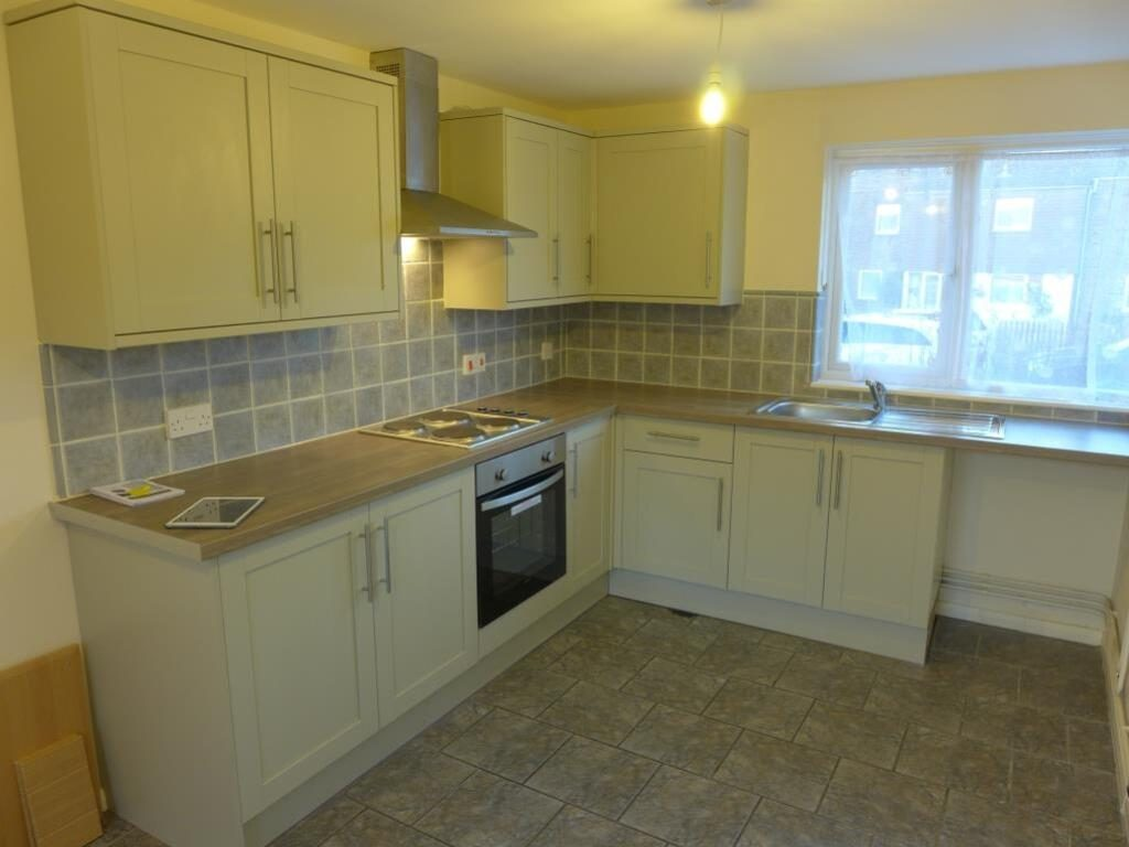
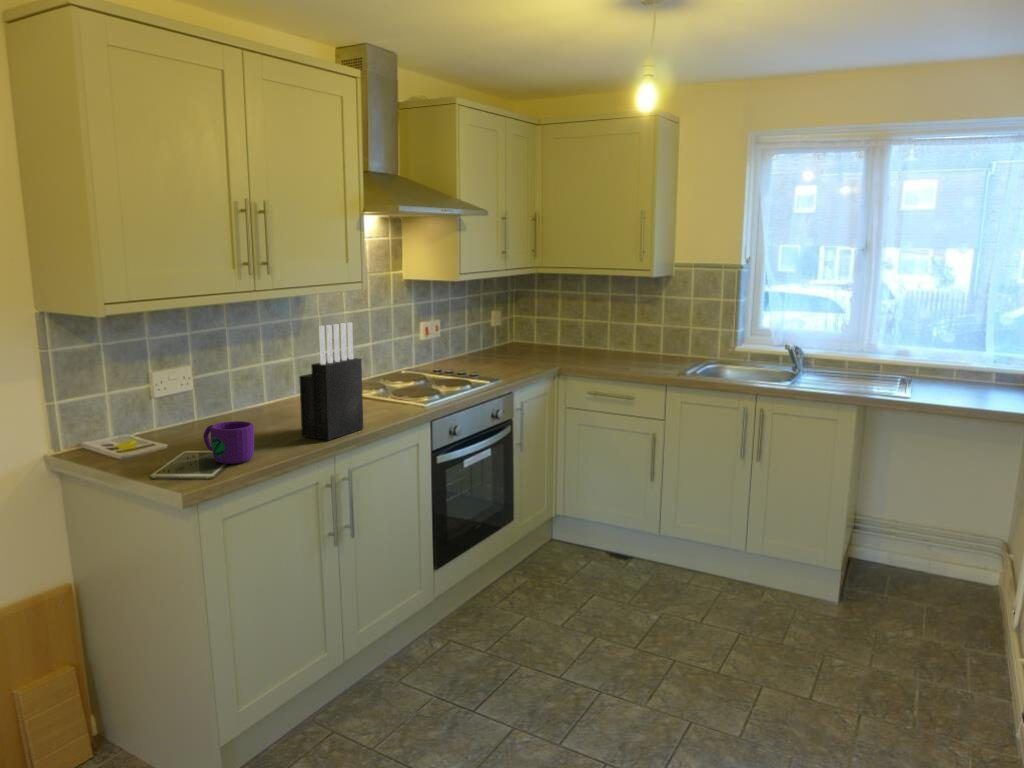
+ mug [202,420,255,465]
+ knife block [298,321,364,441]
